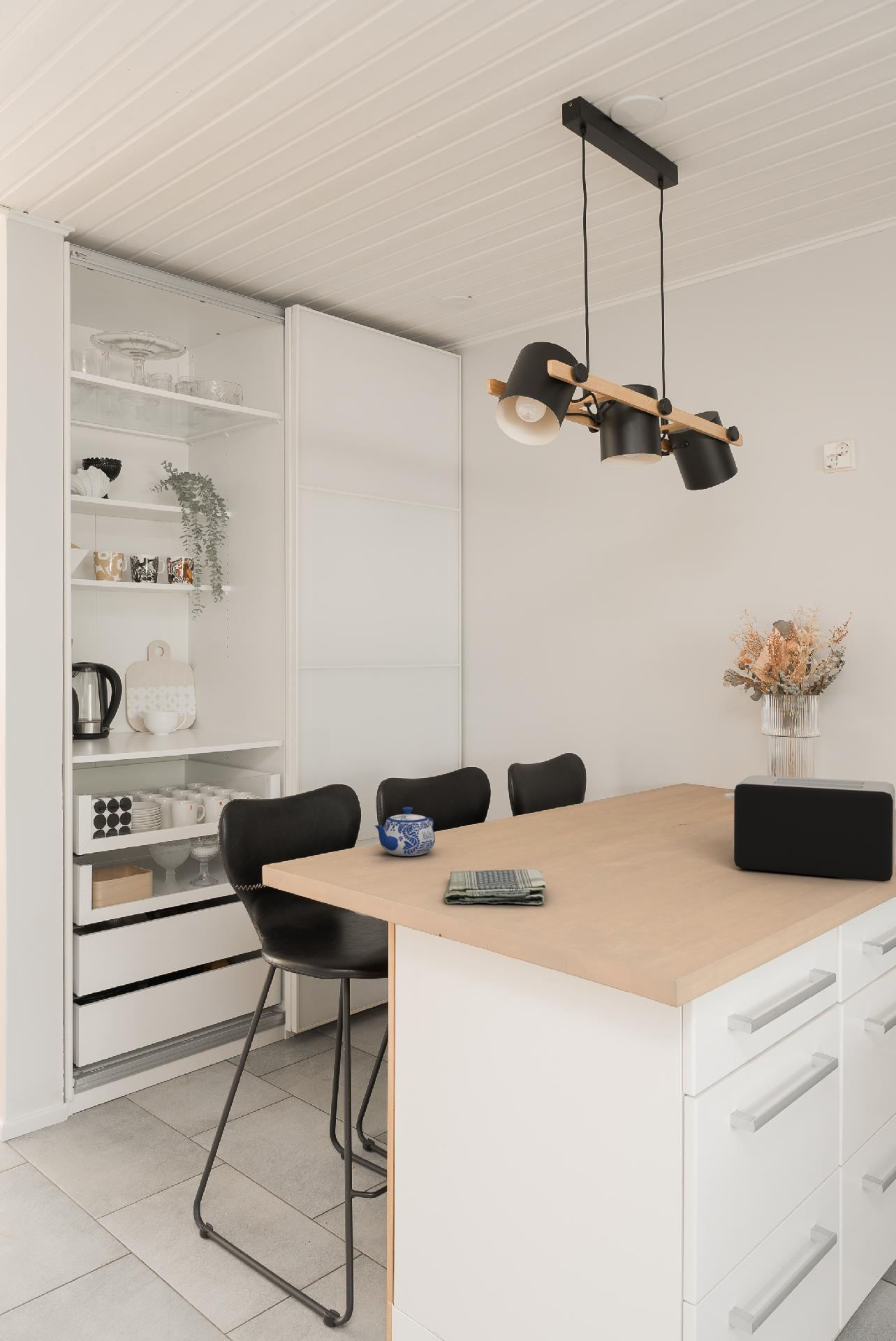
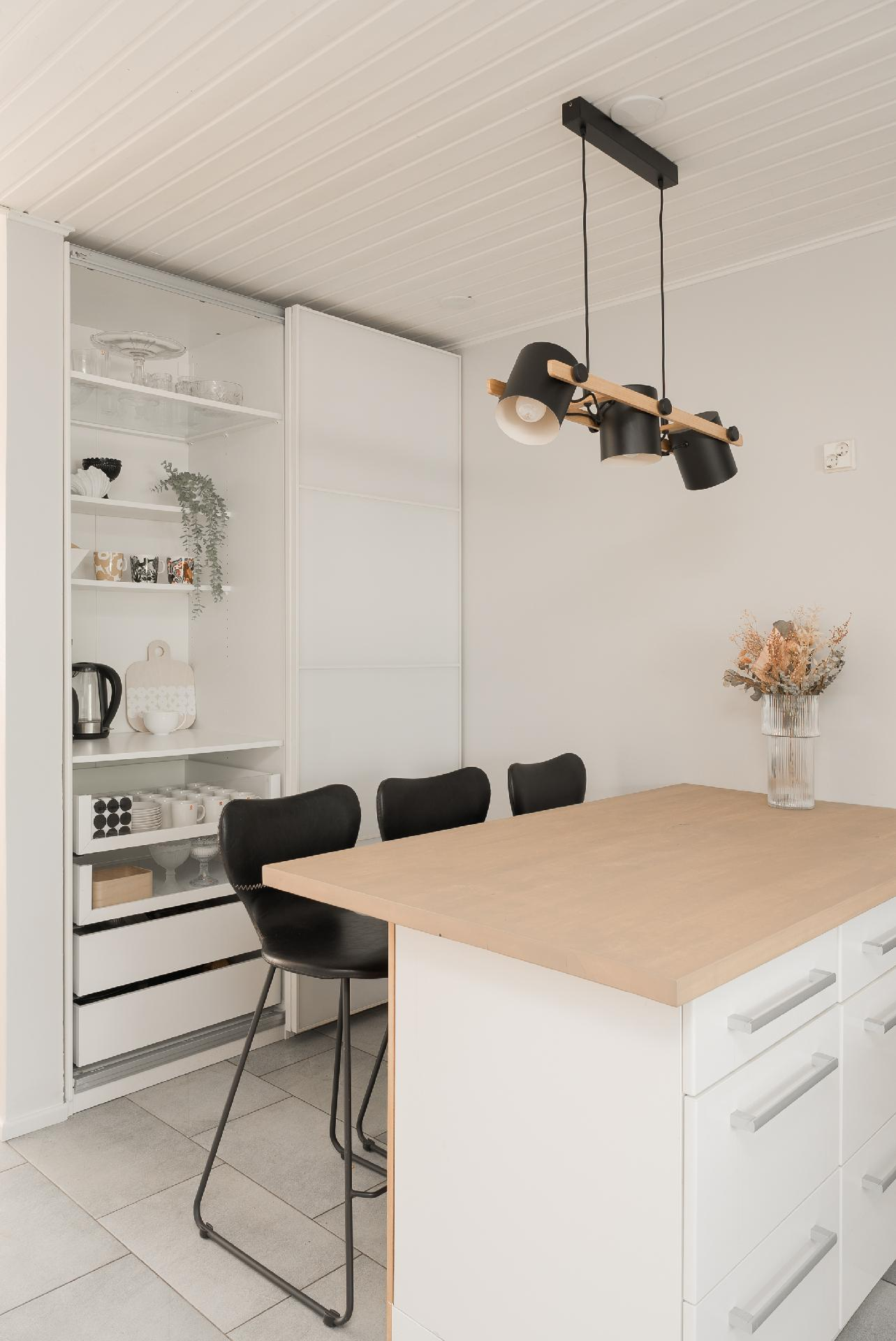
- dish towel [443,869,548,905]
- teapot [374,807,436,856]
- toaster [724,775,896,882]
